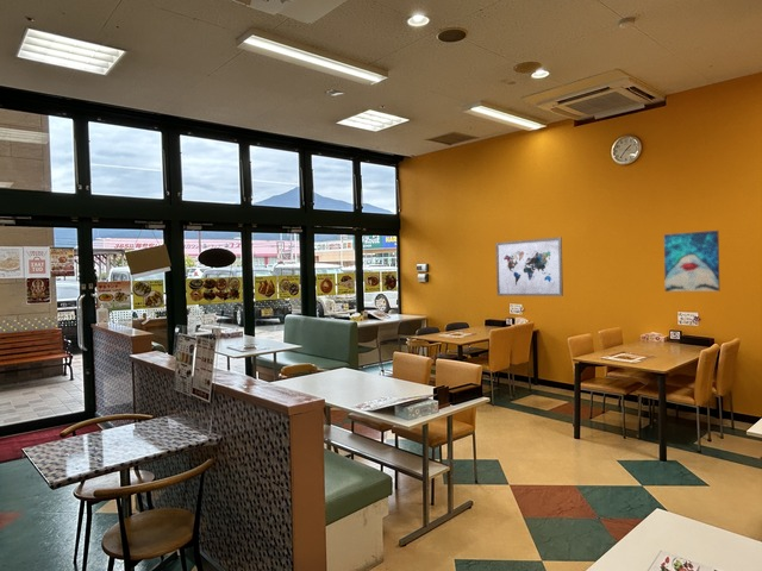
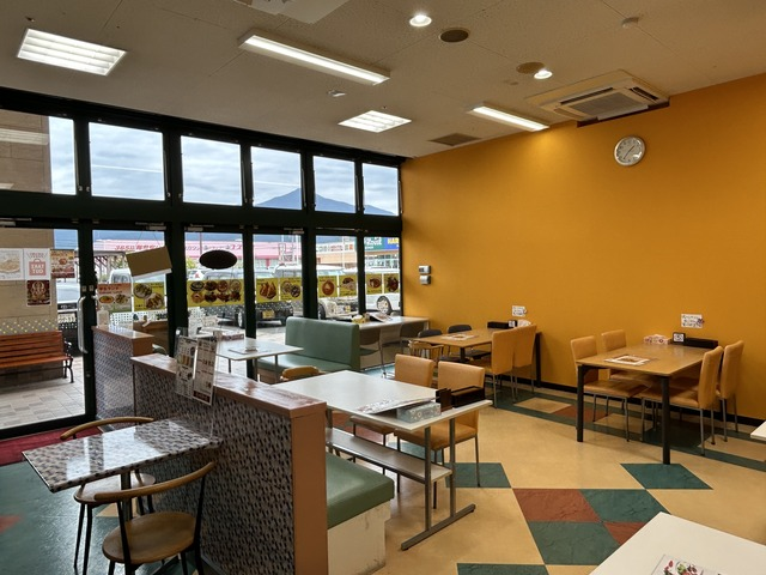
- wall art [663,230,720,293]
- wall art [495,236,564,297]
